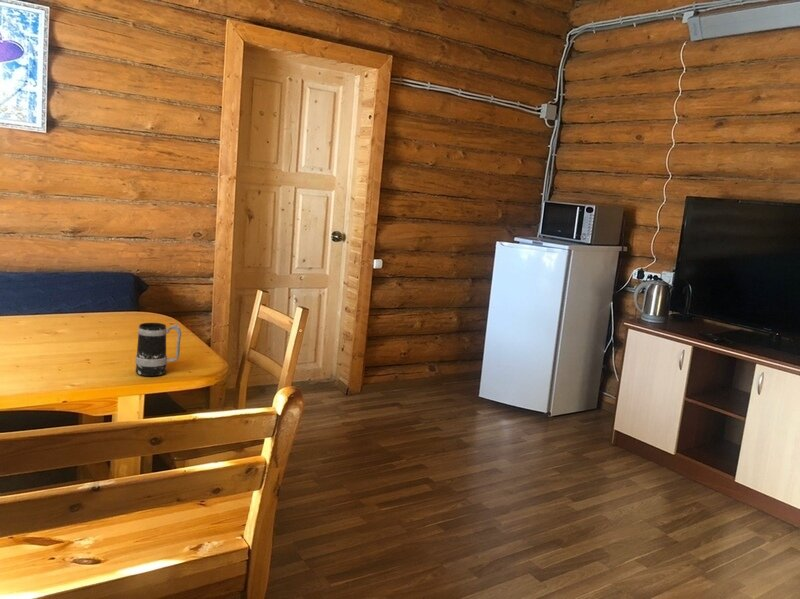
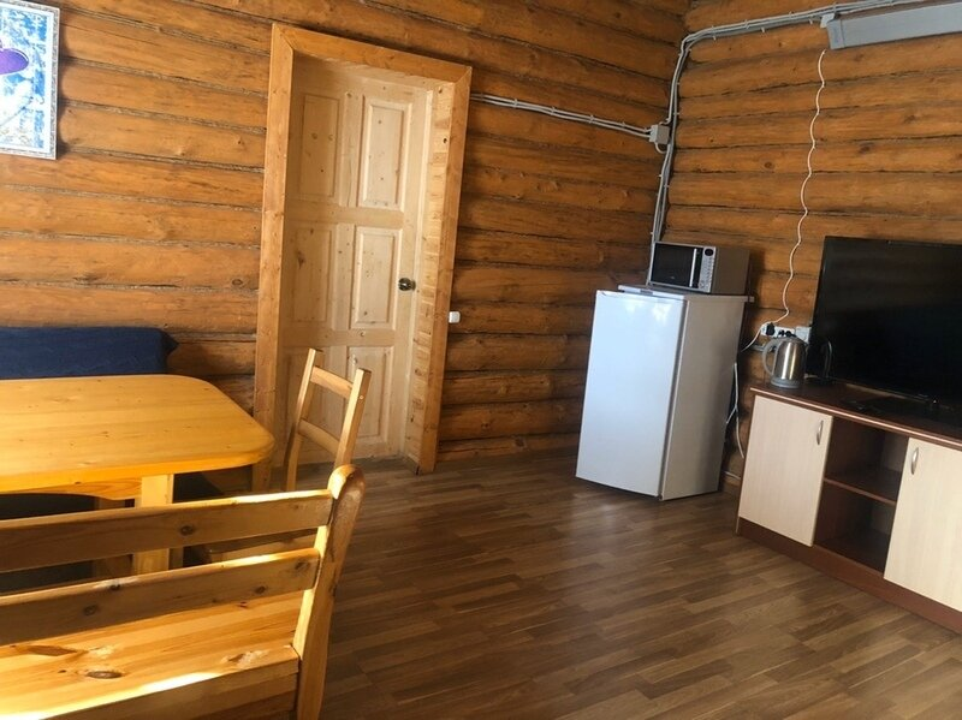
- mug [134,322,183,377]
